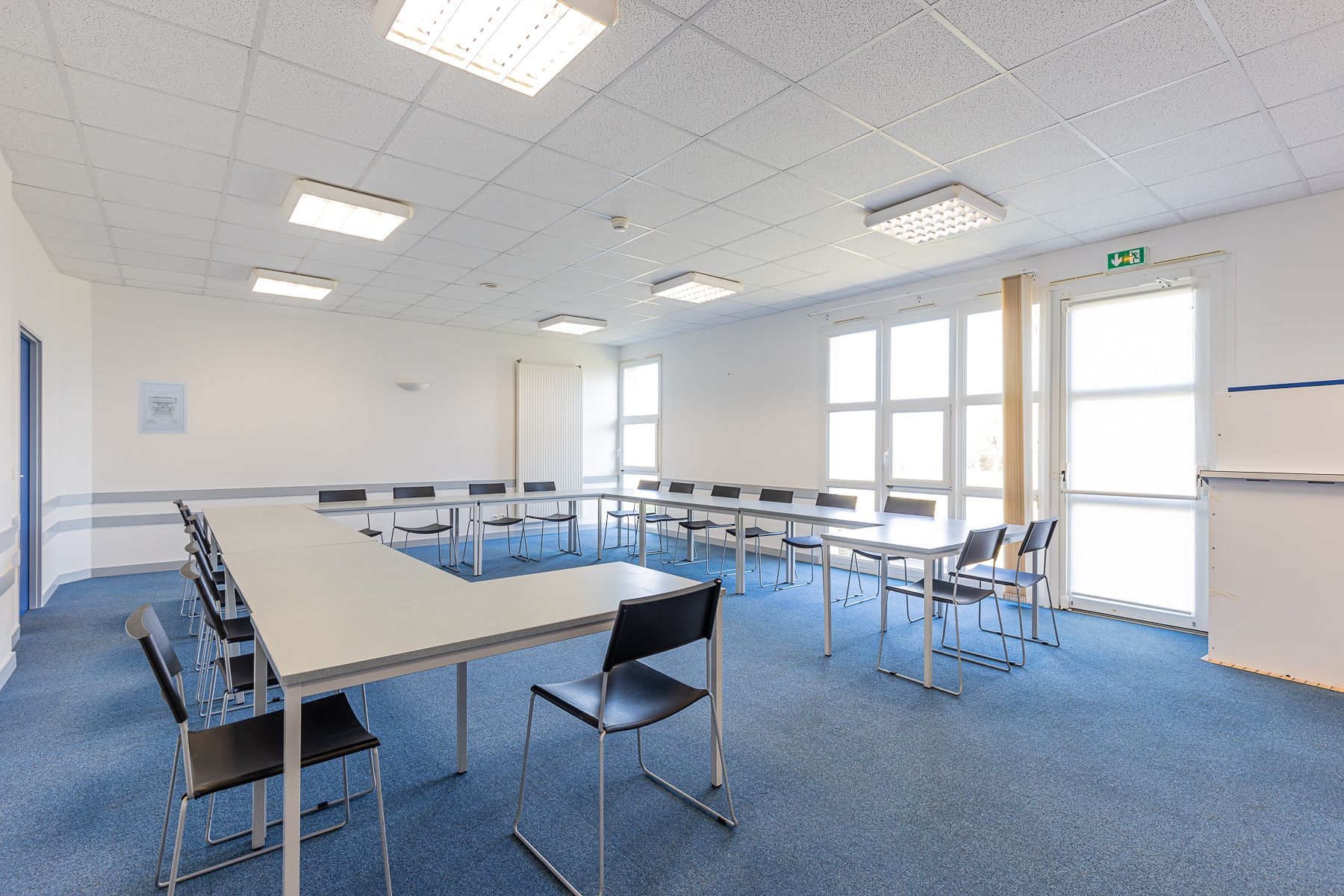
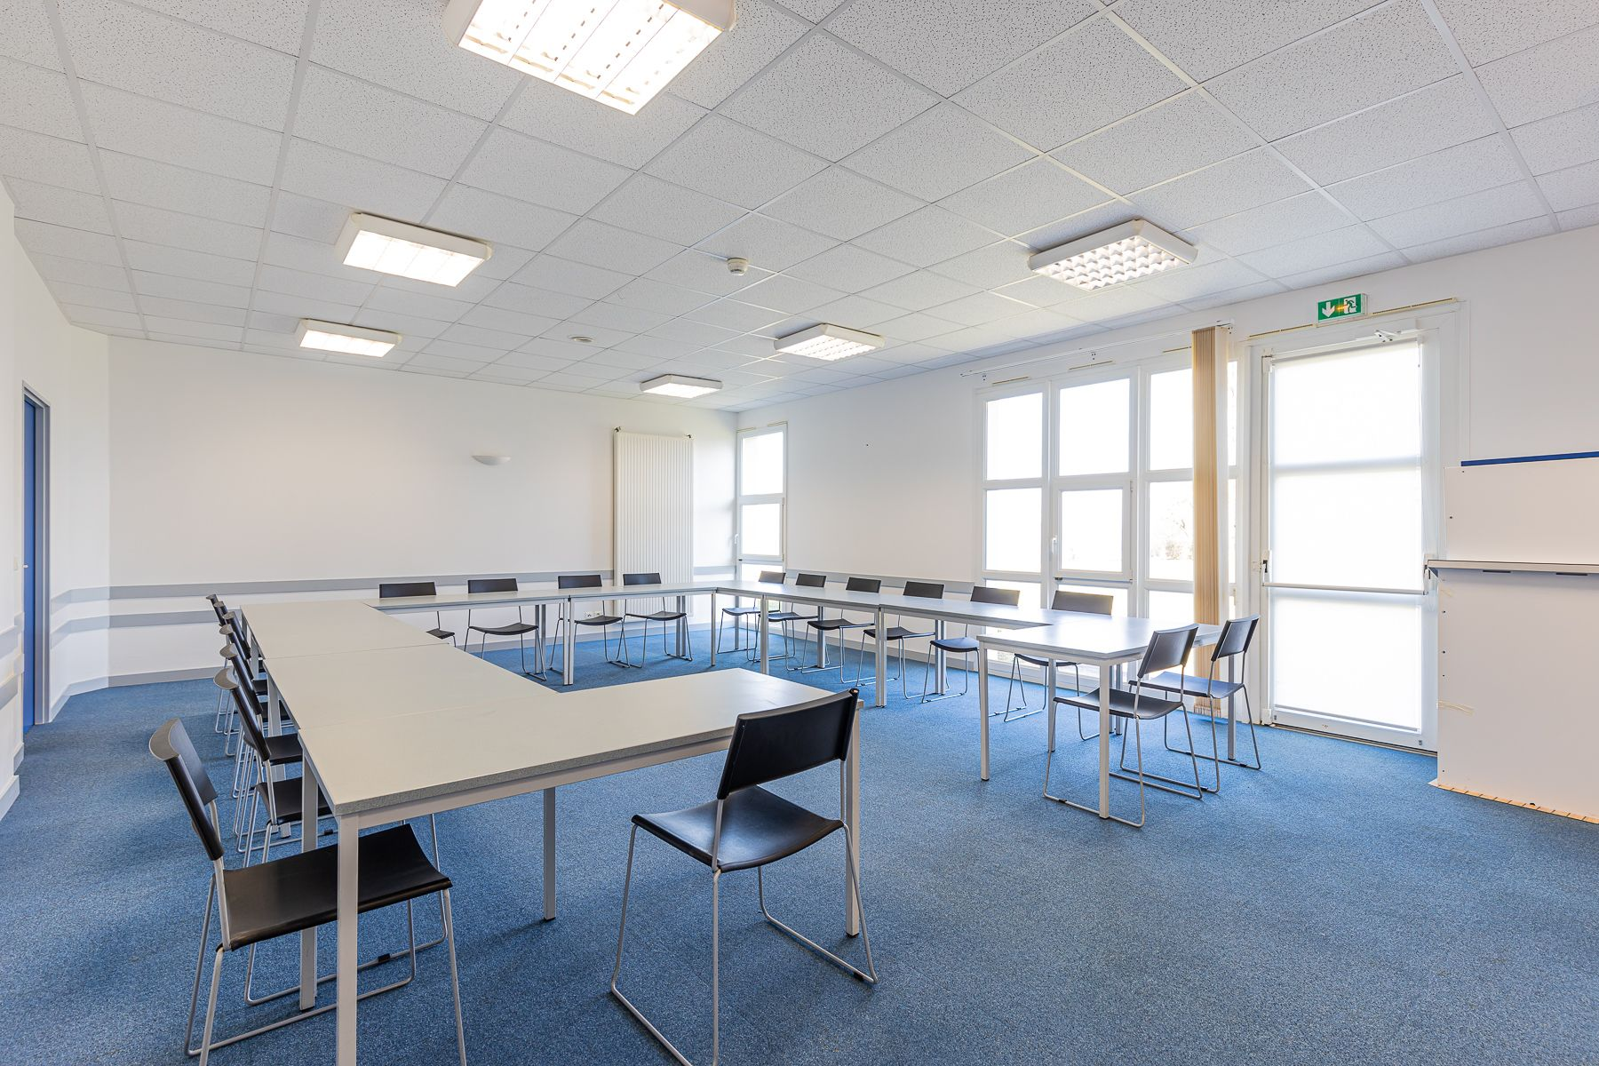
- wall art [137,379,188,435]
